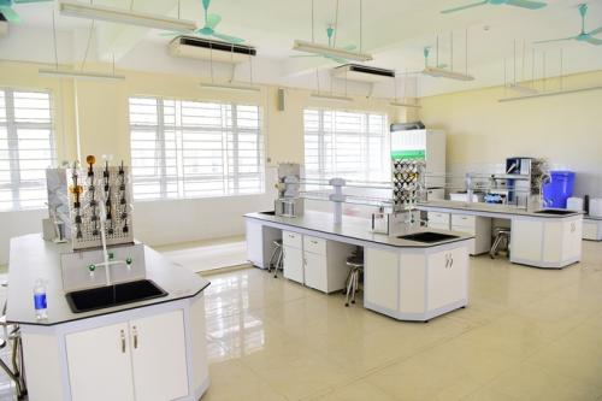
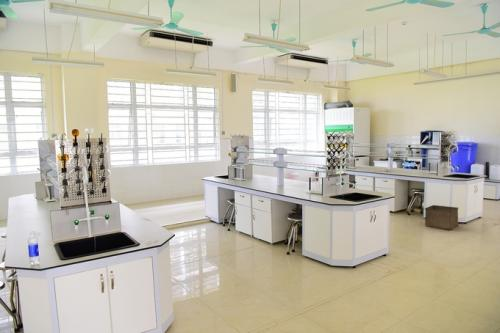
+ storage bin [424,204,459,231]
